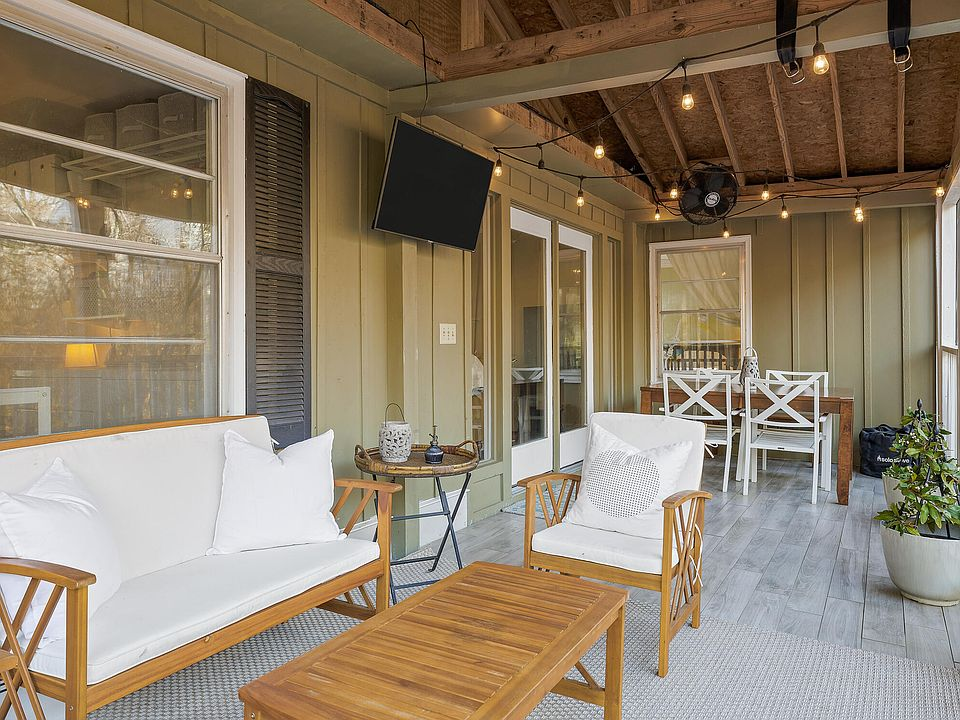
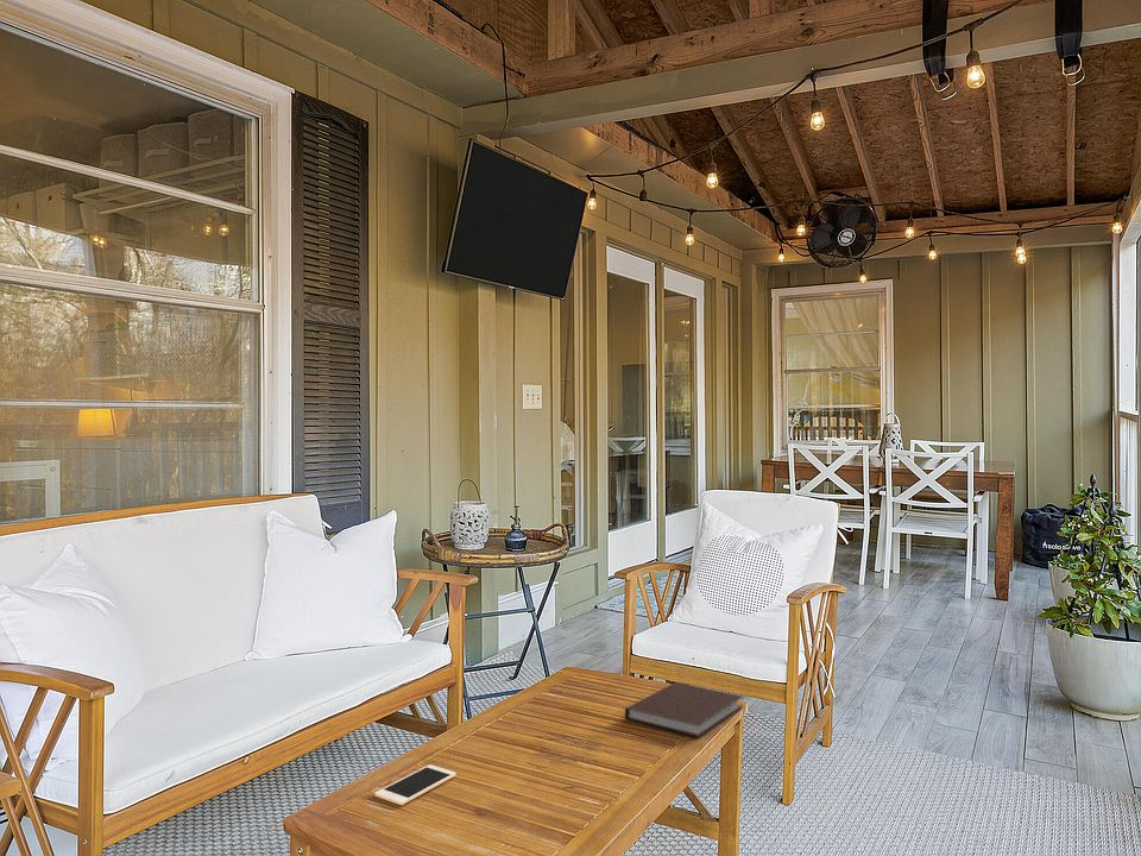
+ notebook [624,681,744,739]
+ cell phone [373,763,458,806]
